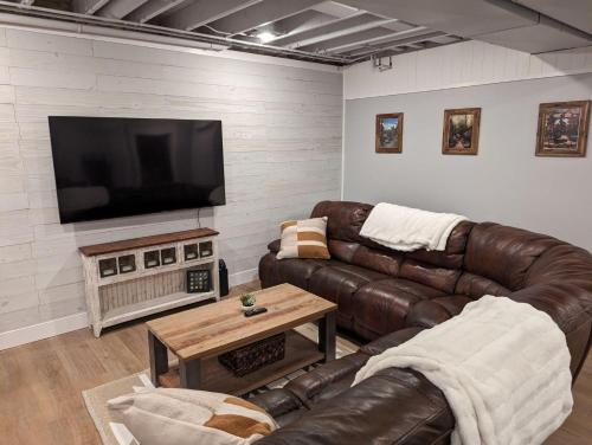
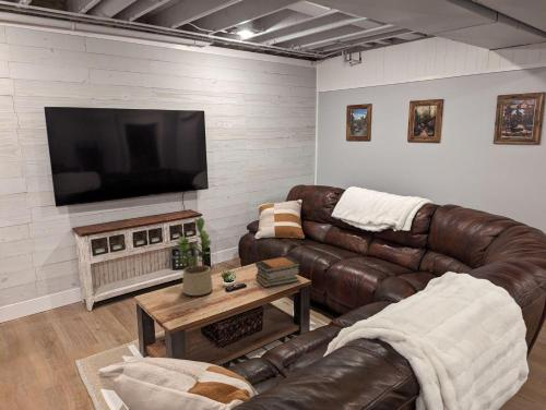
+ potted plant [170,217,214,297]
+ book stack [254,255,301,288]
